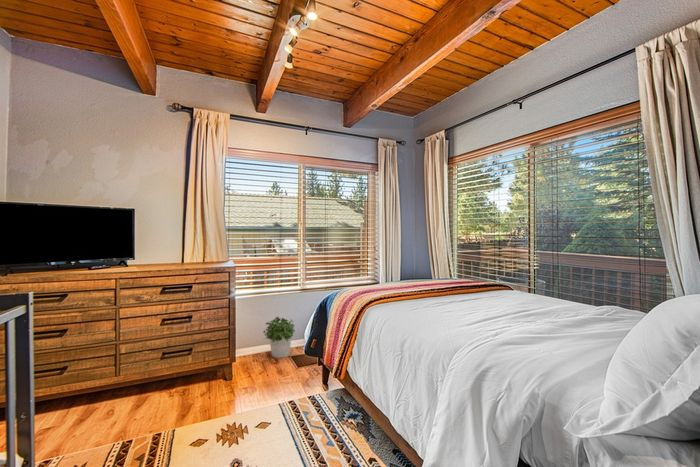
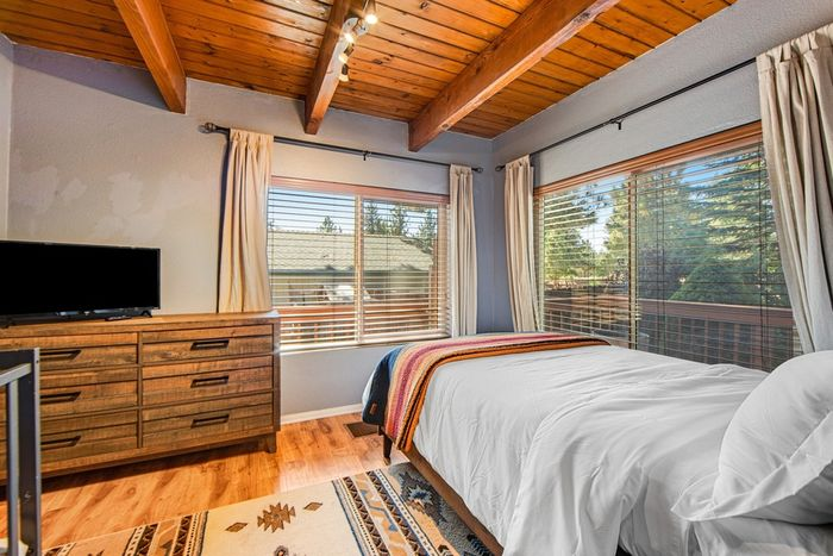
- potted plant [262,316,296,359]
